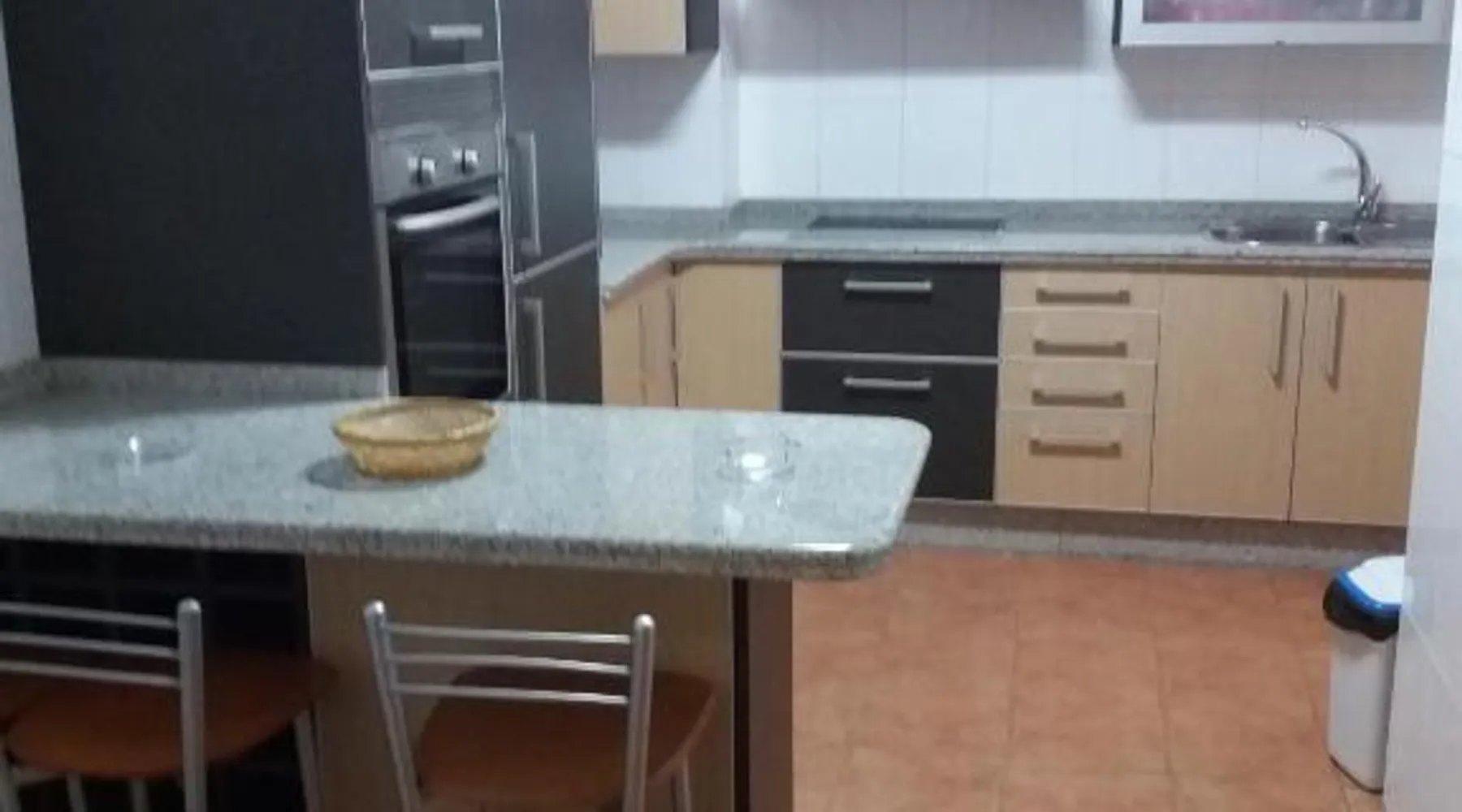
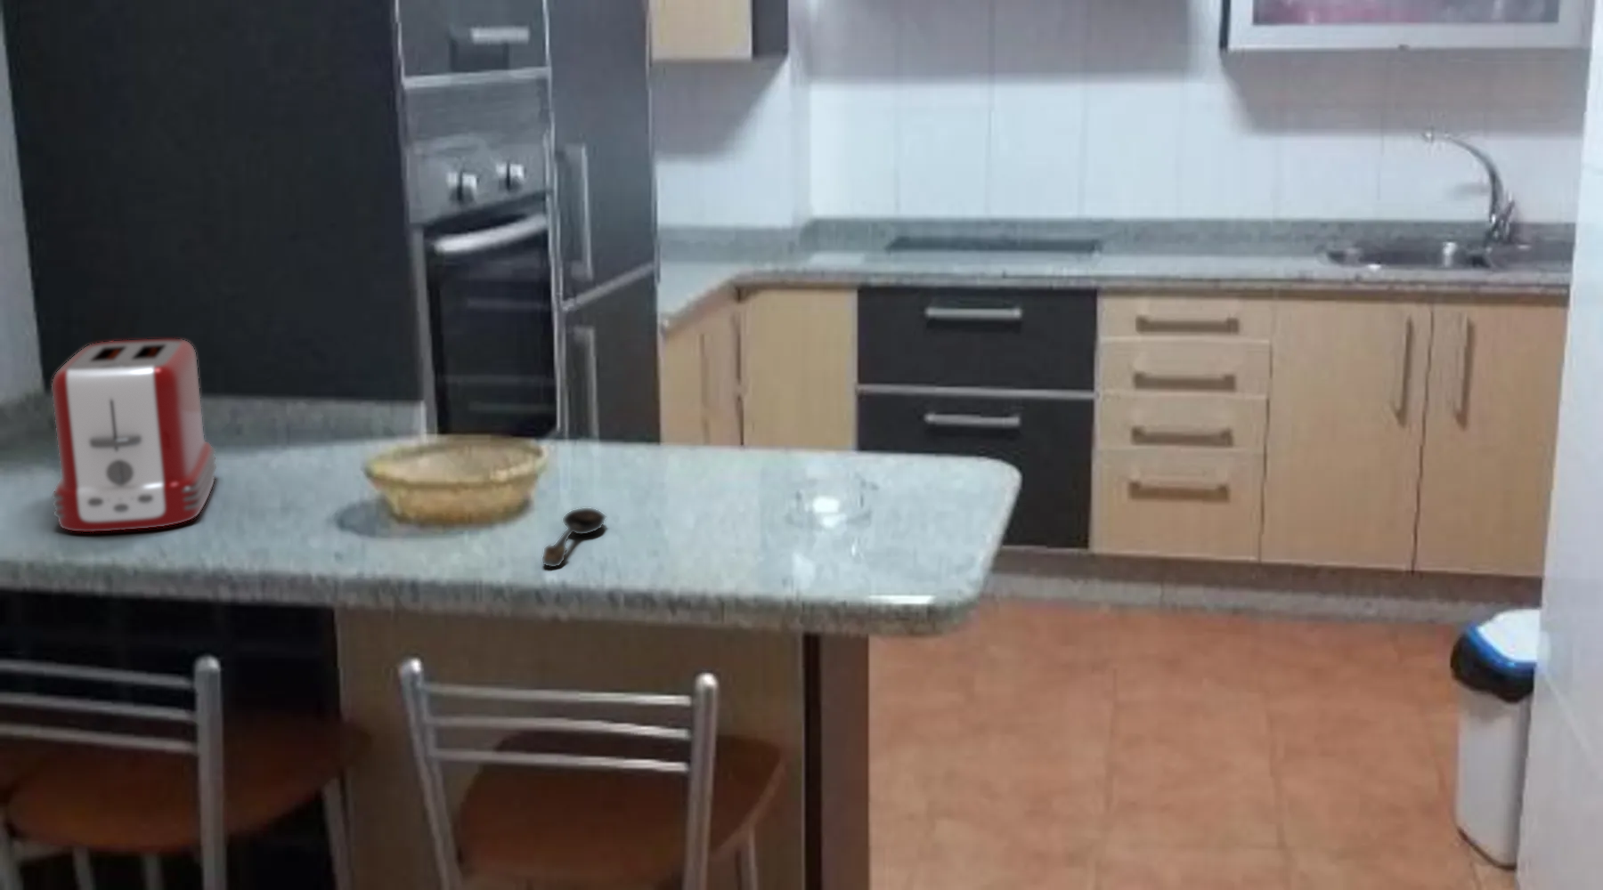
+ toaster [50,339,217,533]
+ spoon [542,507,606,568]
